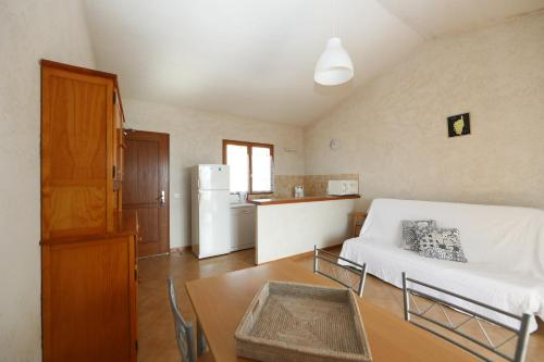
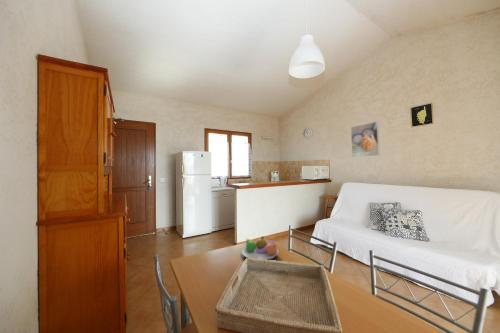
+ fruit bowl [241,235,279,261]
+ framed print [350,120,380,158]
